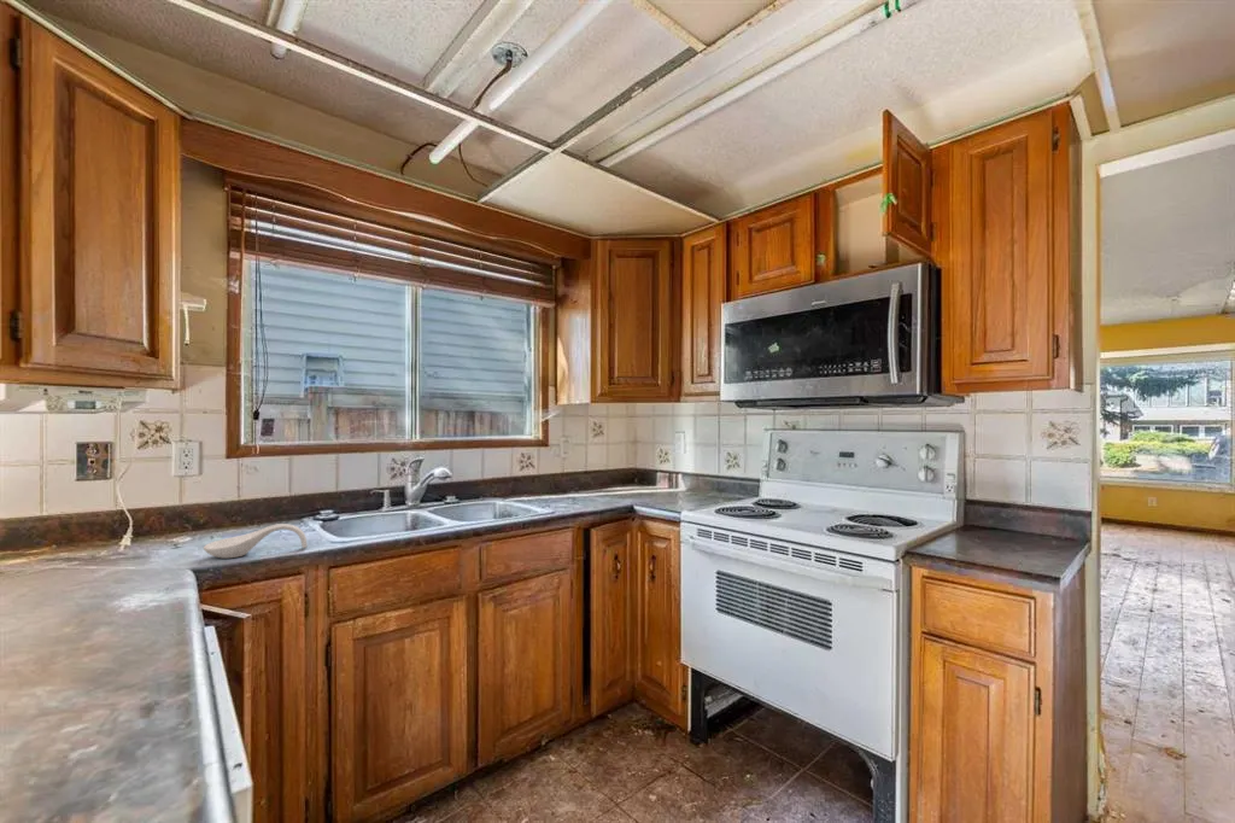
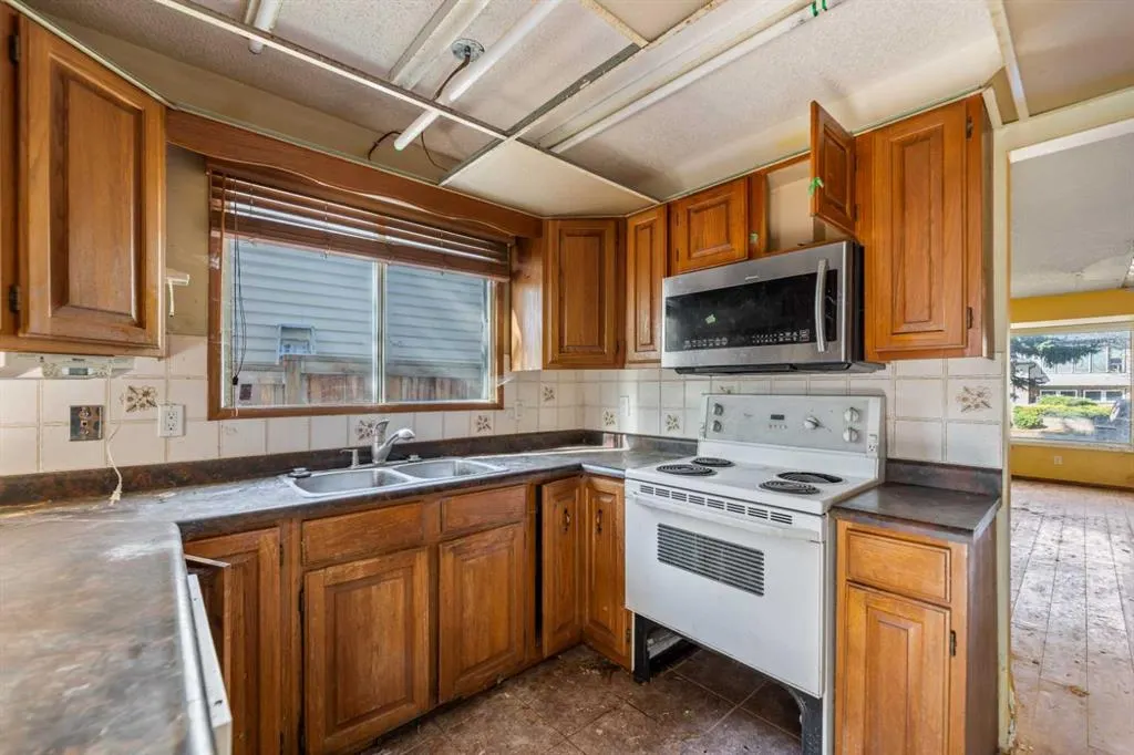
- spoon rest [203,523,308,560]
